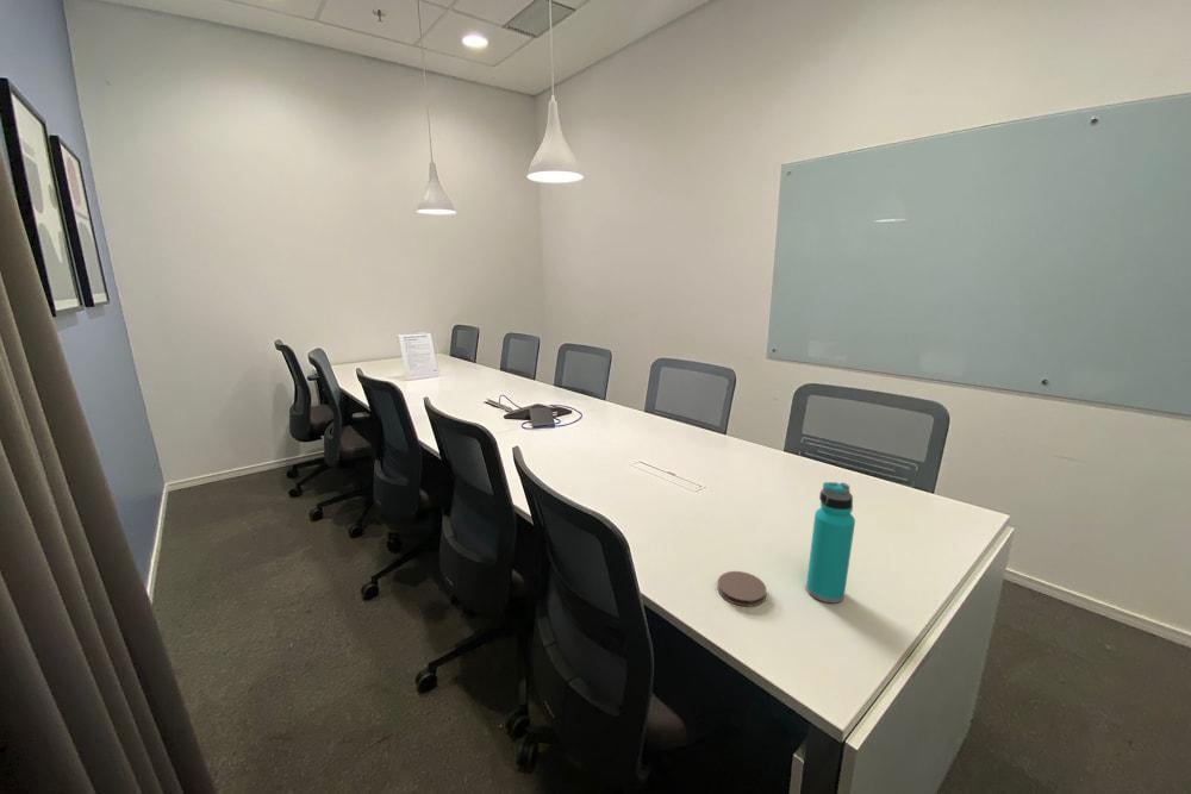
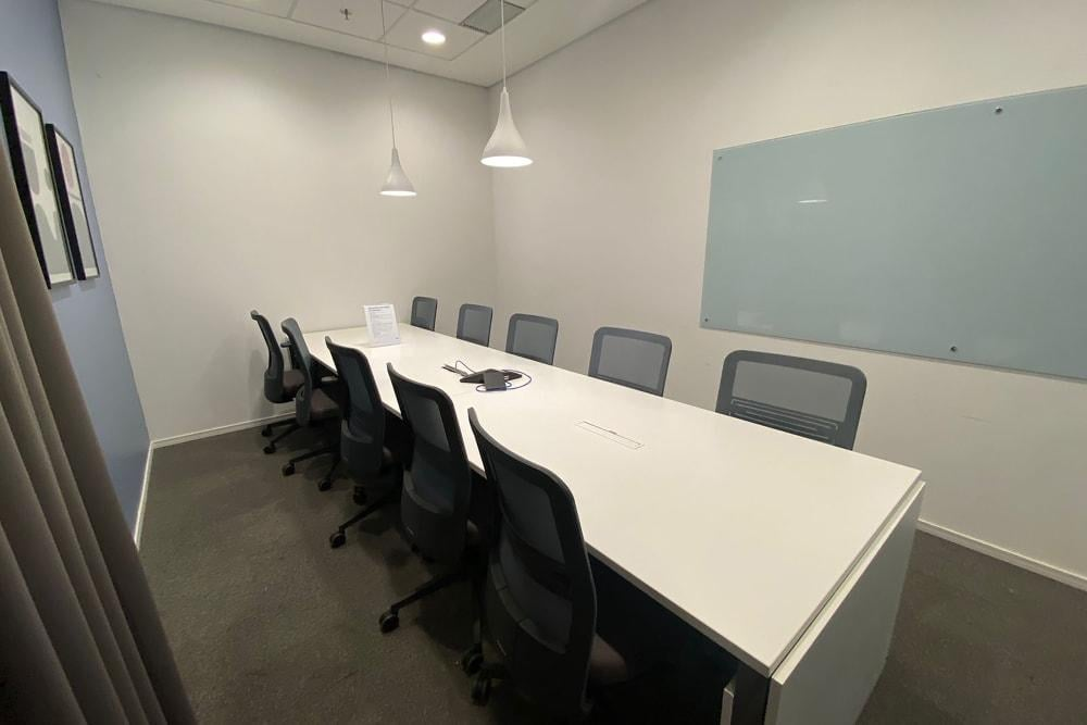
- water bottle [805,481,856,604]
- coaster [717,570,768,607]
